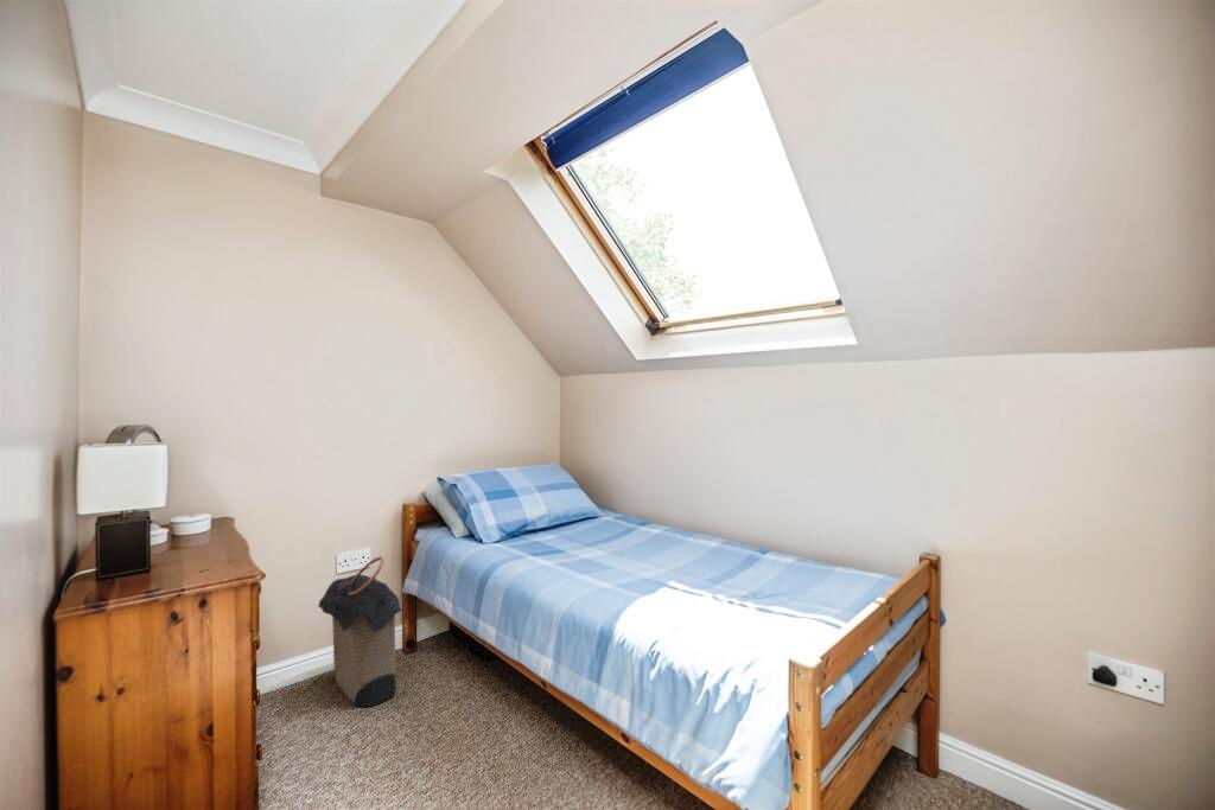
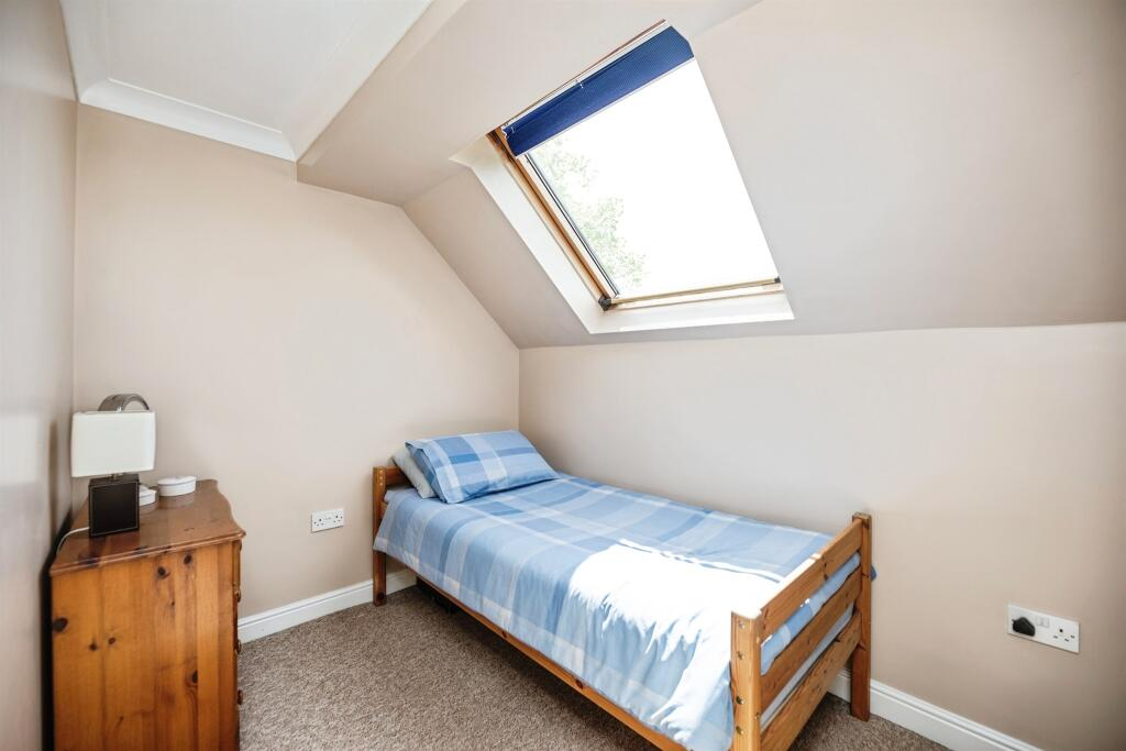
- laundry hamper [317,555,405,708]
